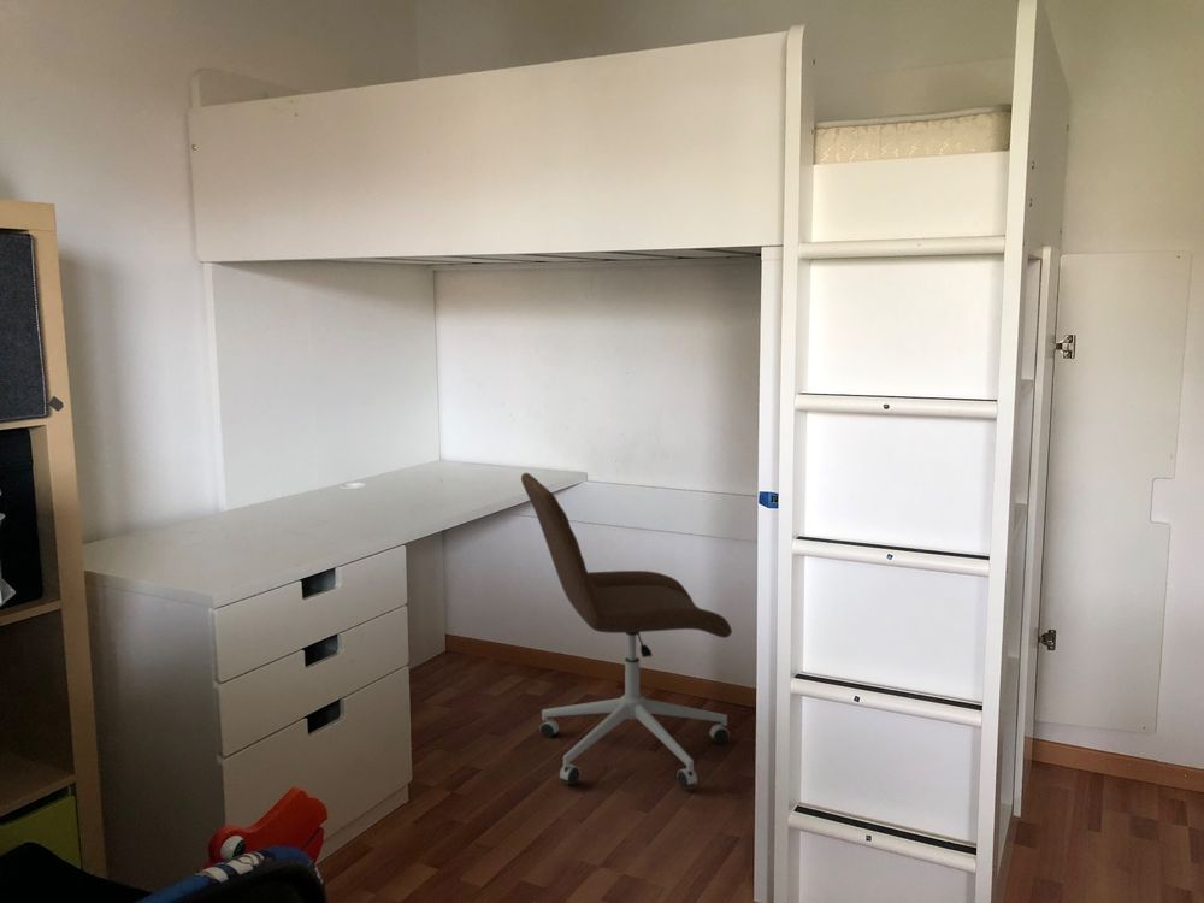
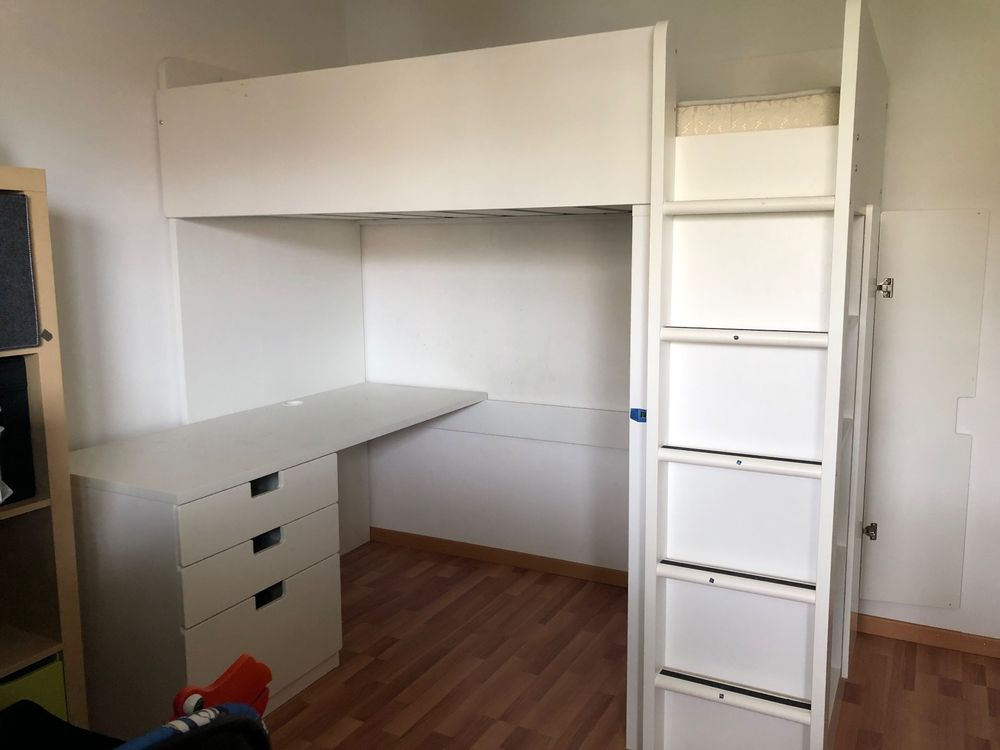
- office chair [520,472,733,790]
